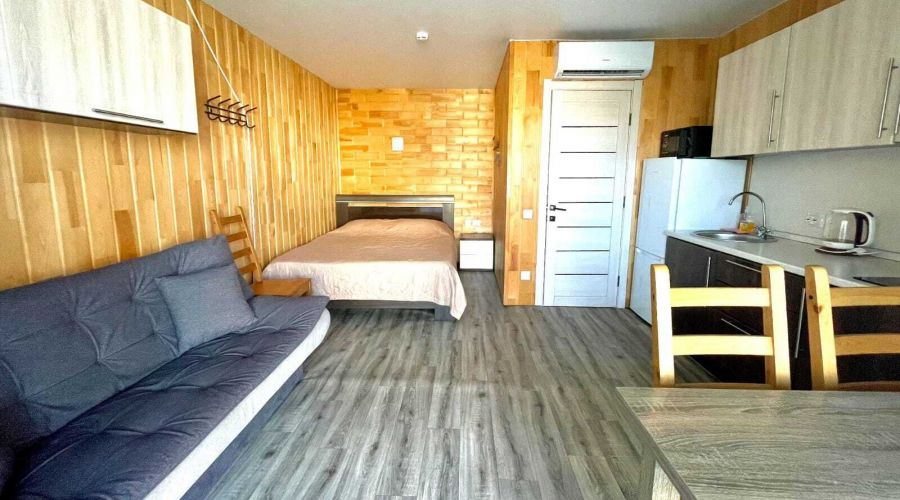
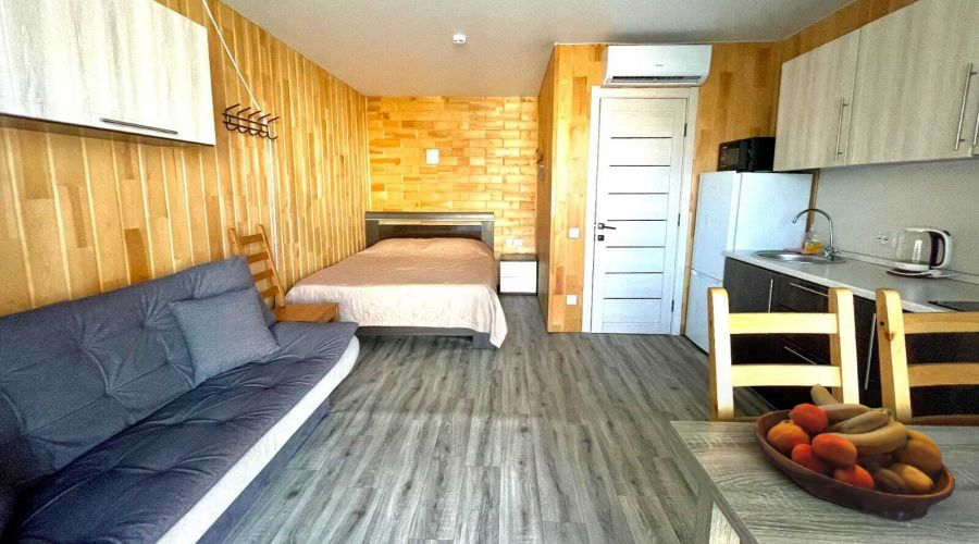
+ fruit bowl [753,383,957,522]
